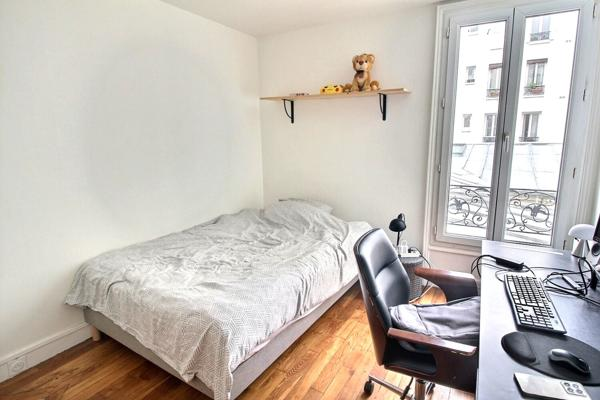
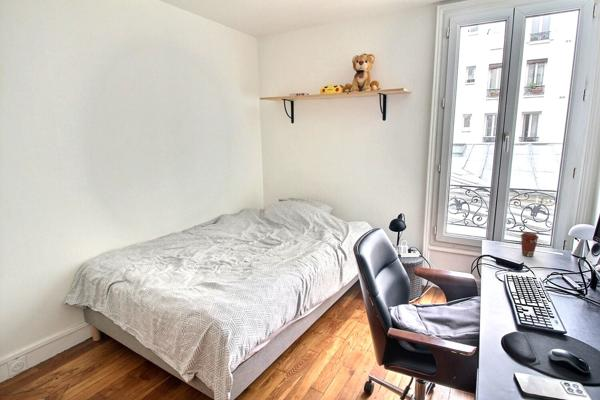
+ coffee cup [520,232,540,258]
